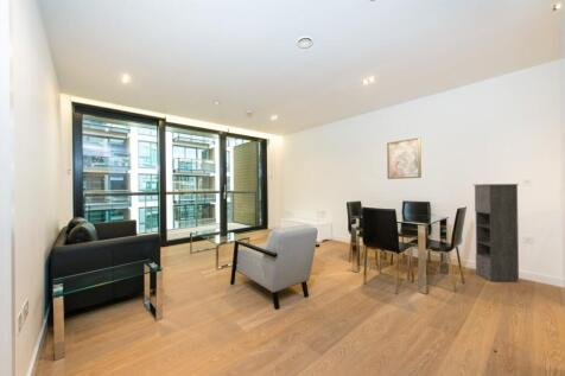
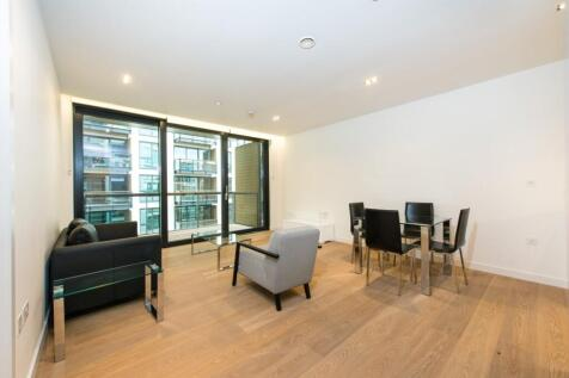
- storage cabinet [474,183,520,282]
- wall art [386,136,423,180]
